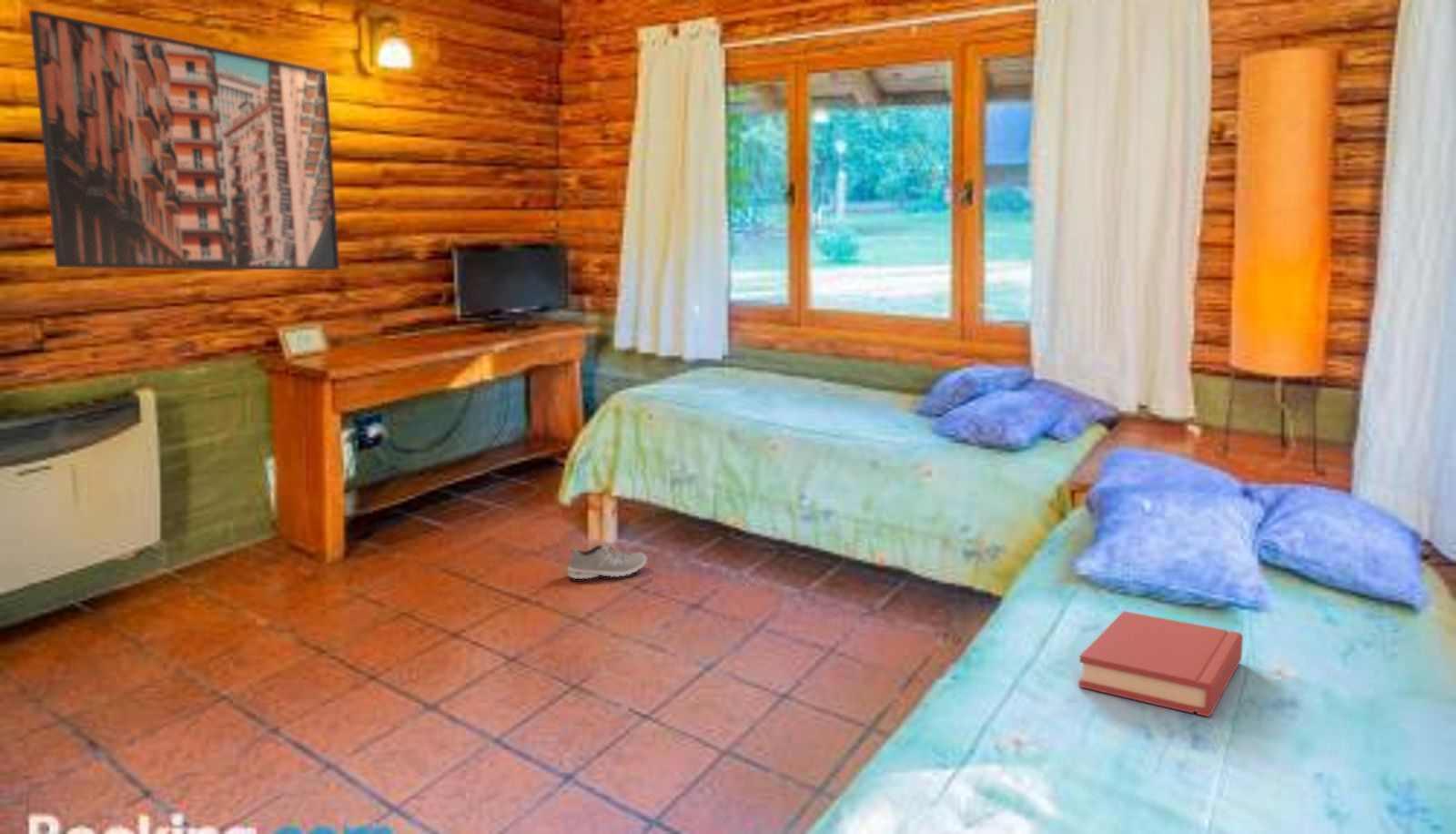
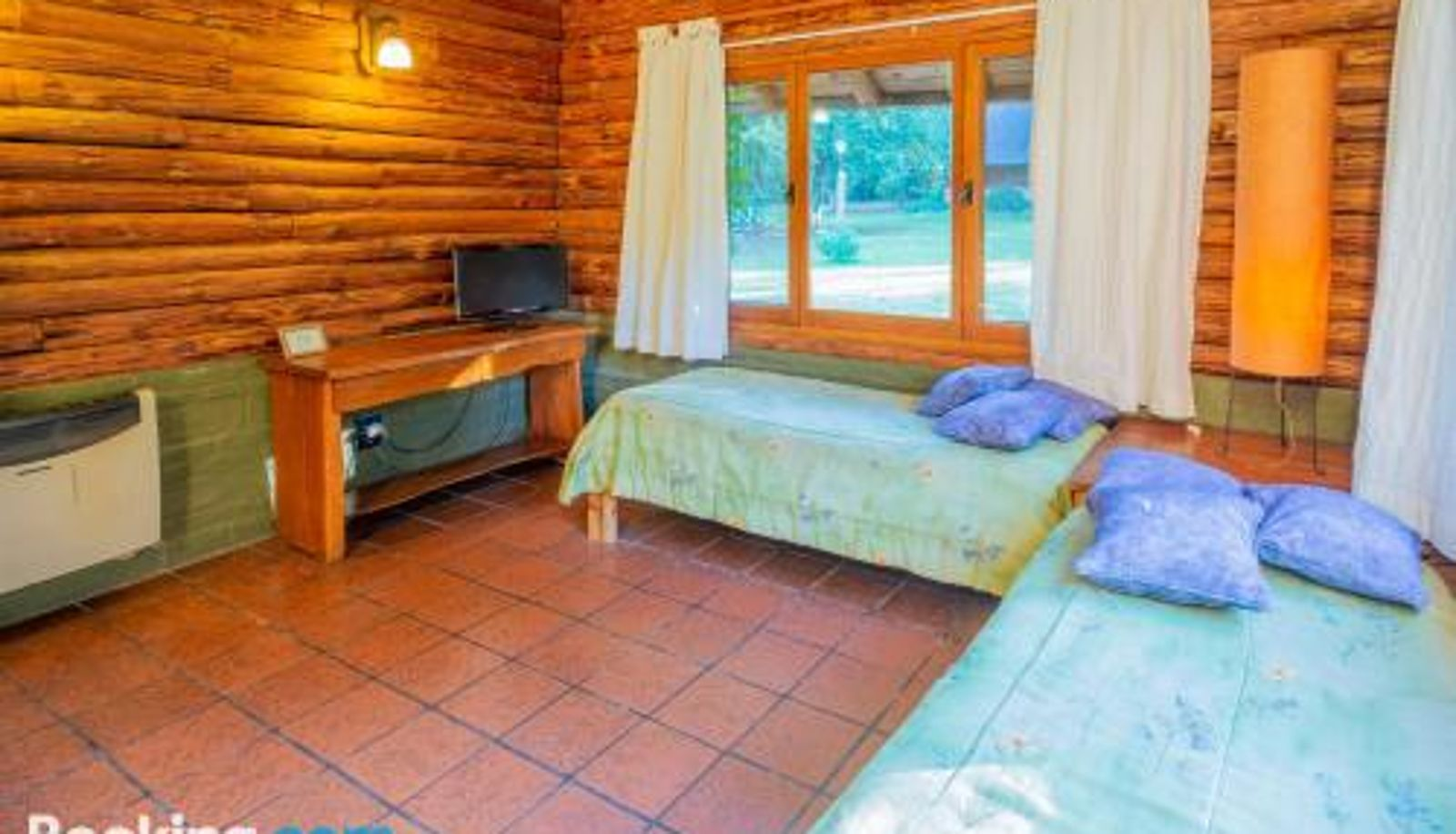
- hardback book [1077,610,1244,717]
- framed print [28,9,340,271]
- sneaker [567,542,647,580]
